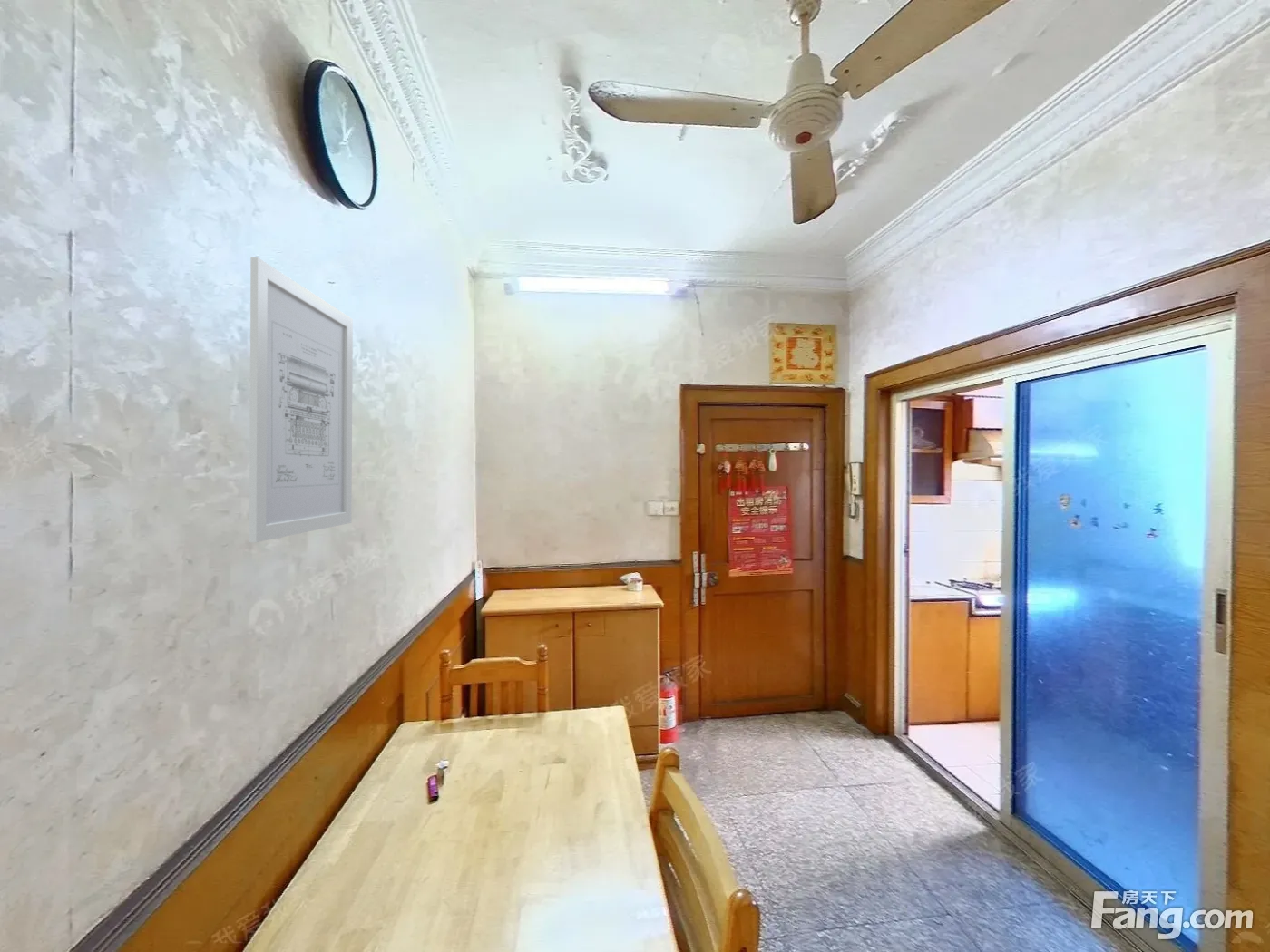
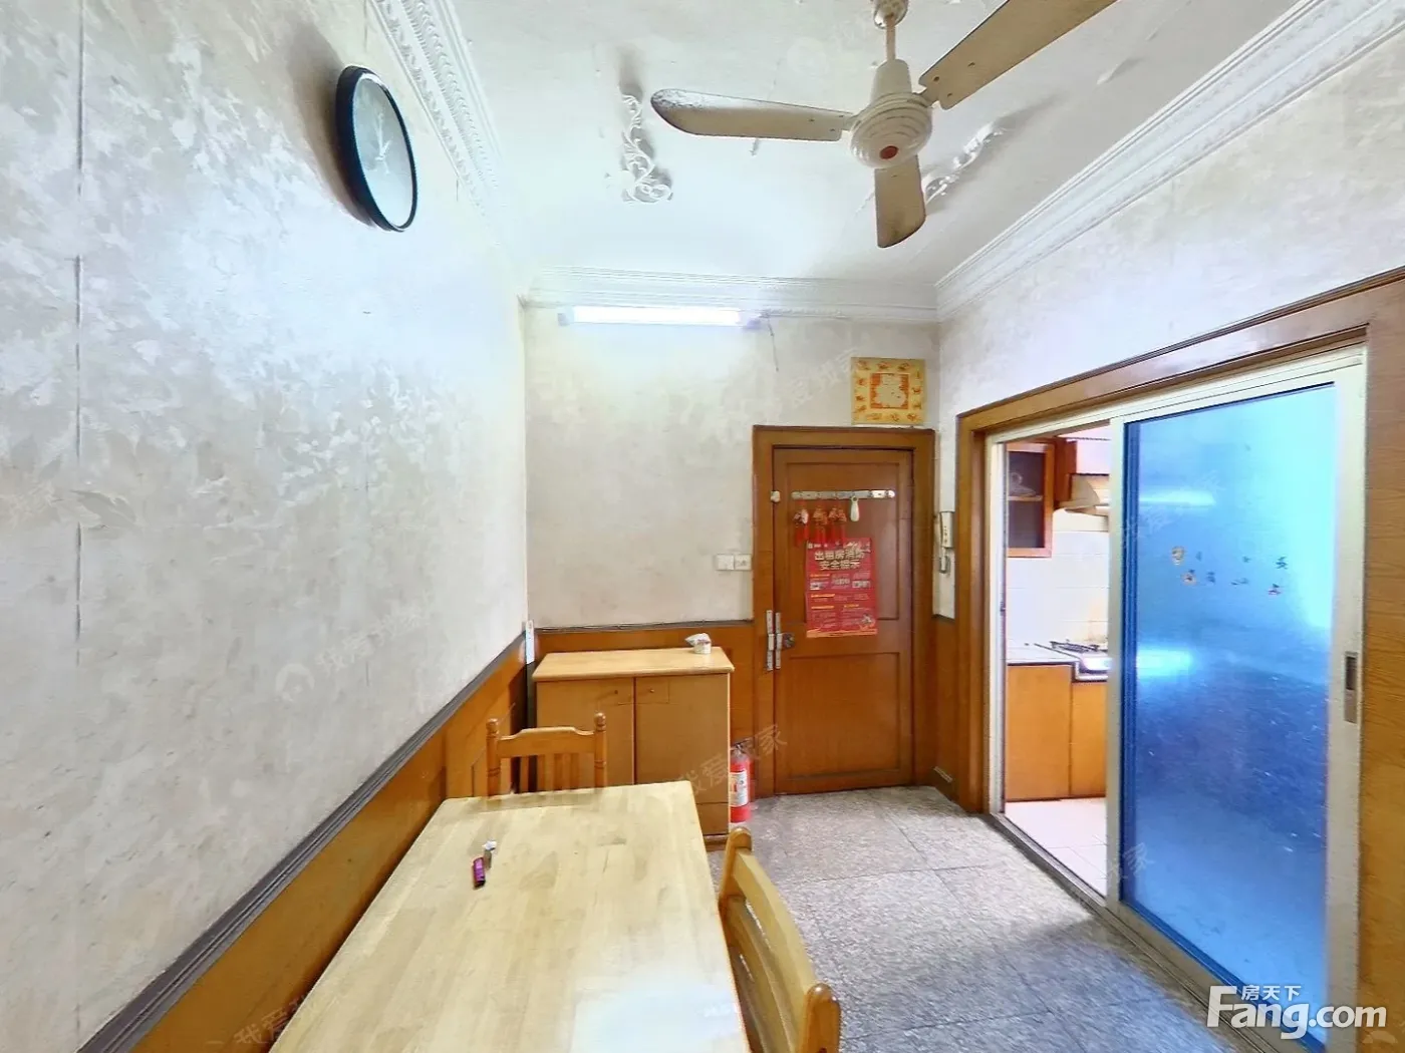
- wall art [249,257,354,543]
